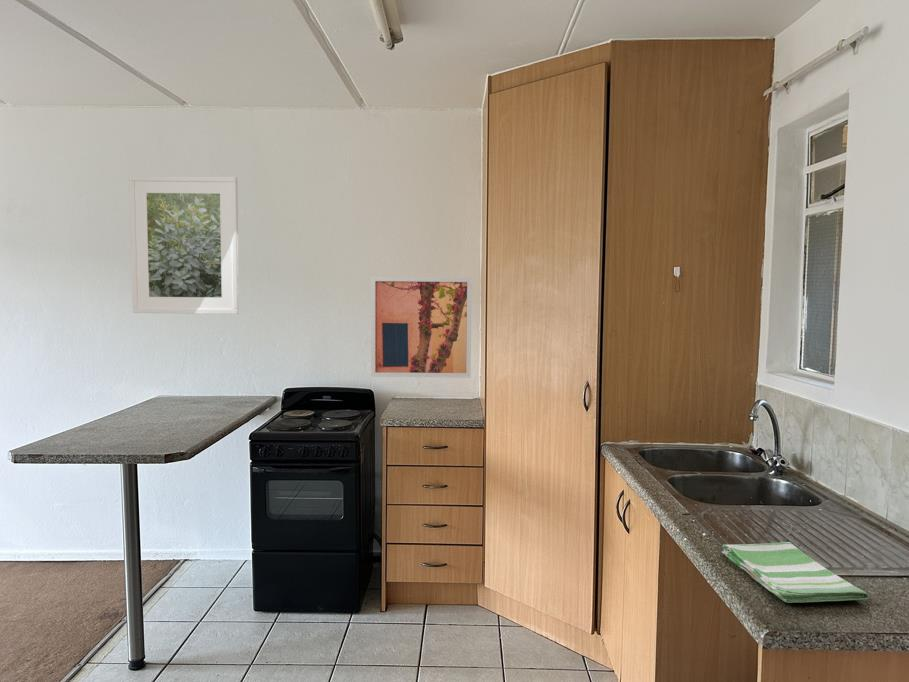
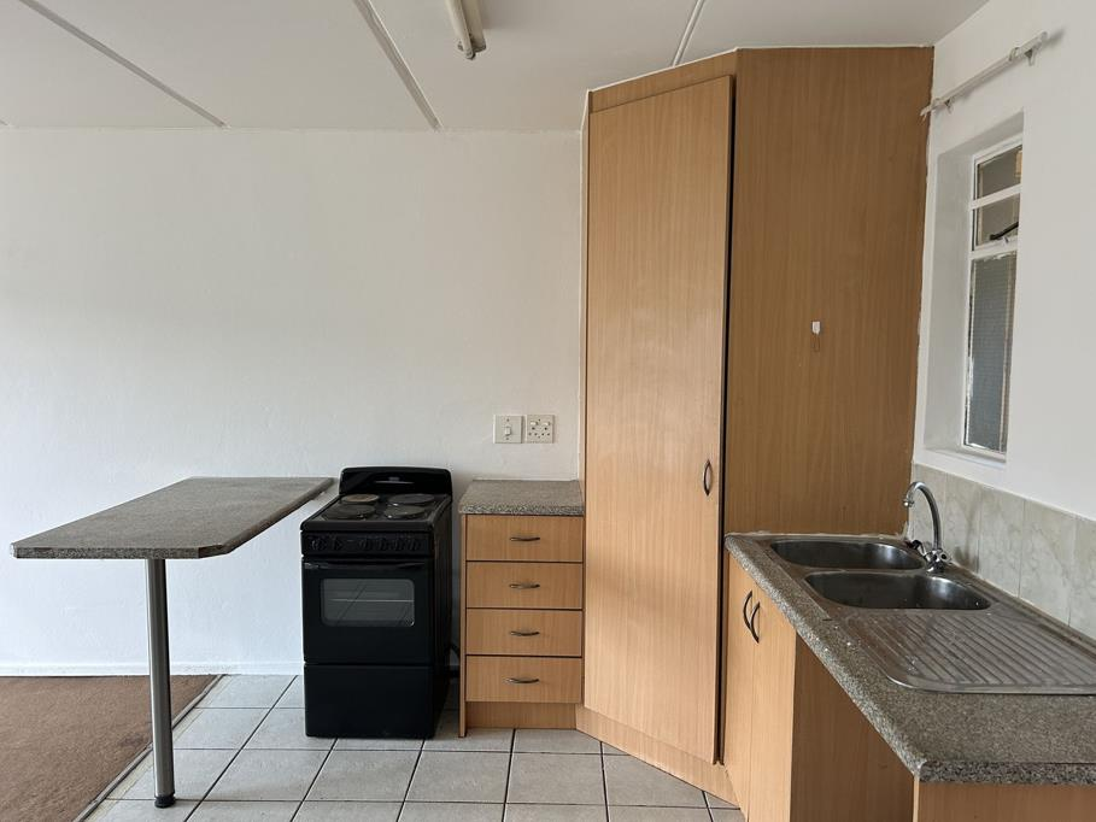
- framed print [128,175,240,315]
- dish towel [720,541,870,604]
- wall art [370,276,473,379]
